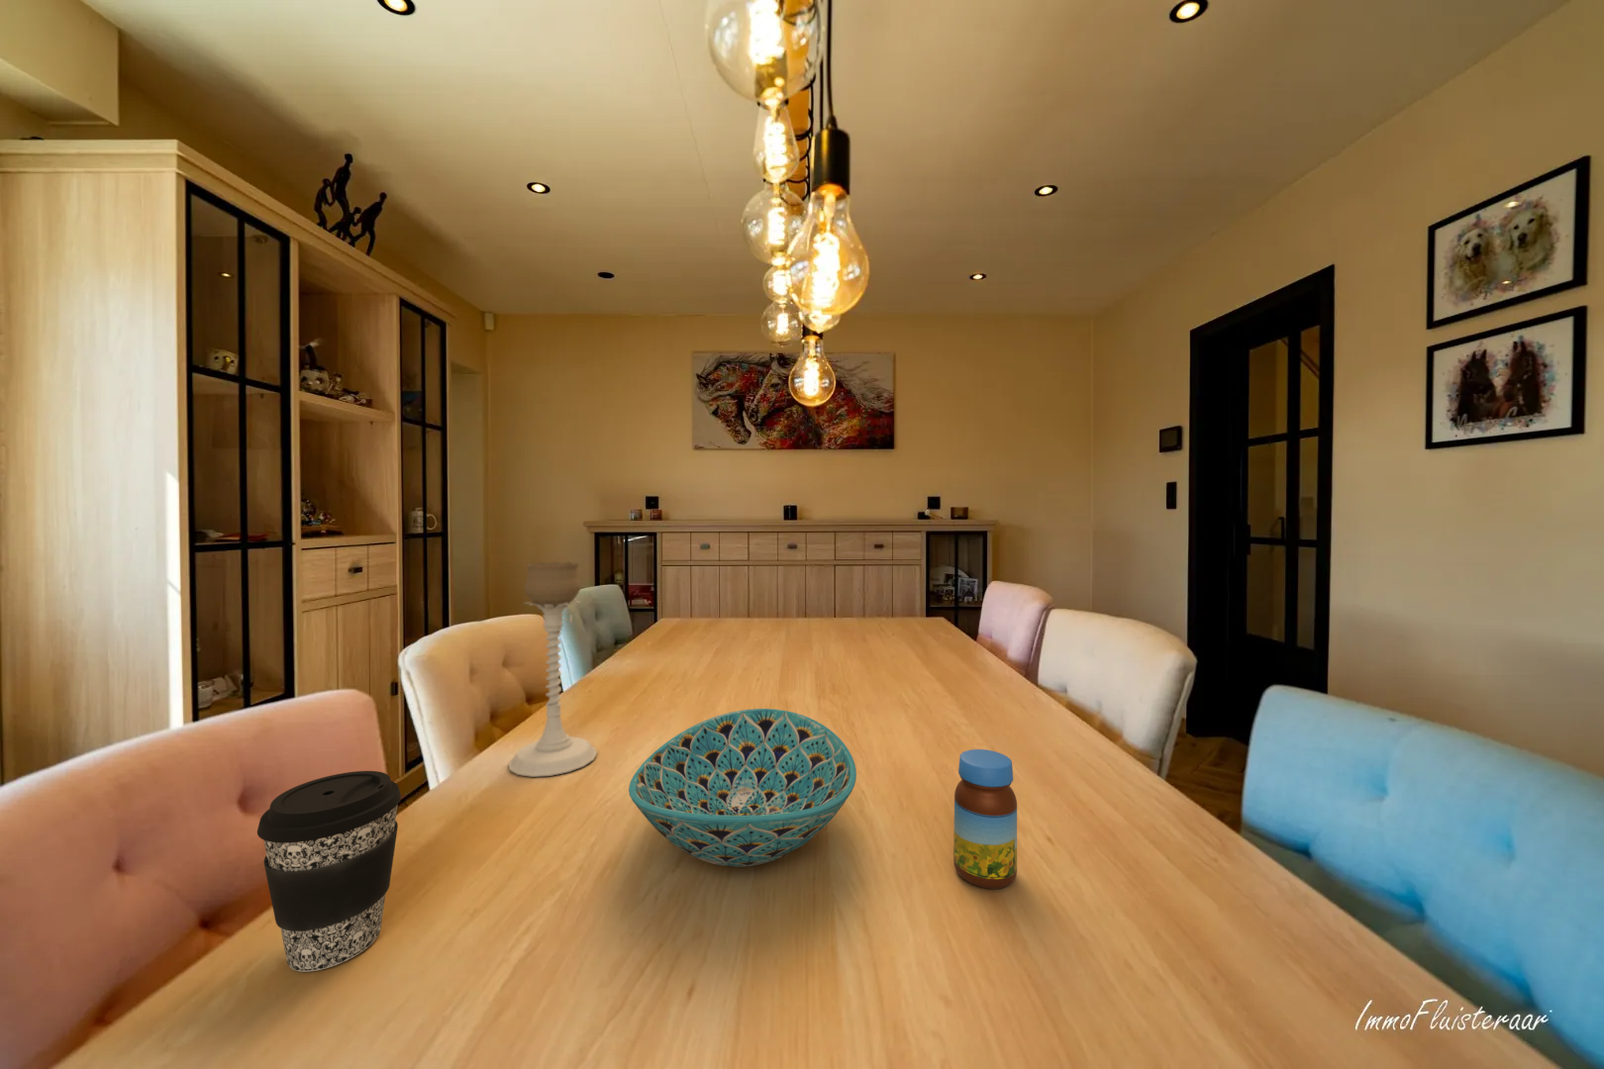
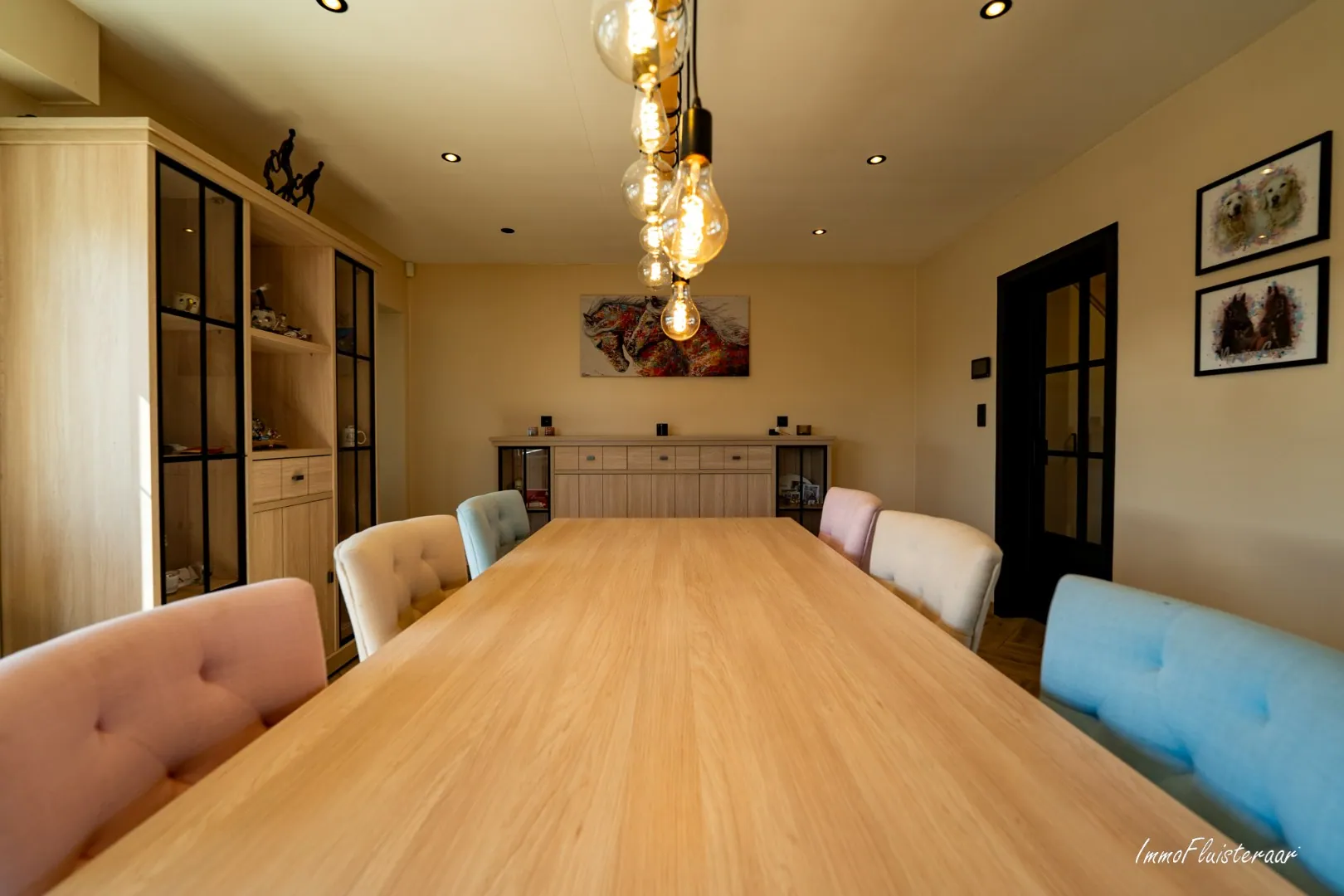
- jar [952,748,1018,890]
- candle holder [508,561,598,778]
- bowl [628,707,857,869]
- coffee cup [257,770,402,974]
